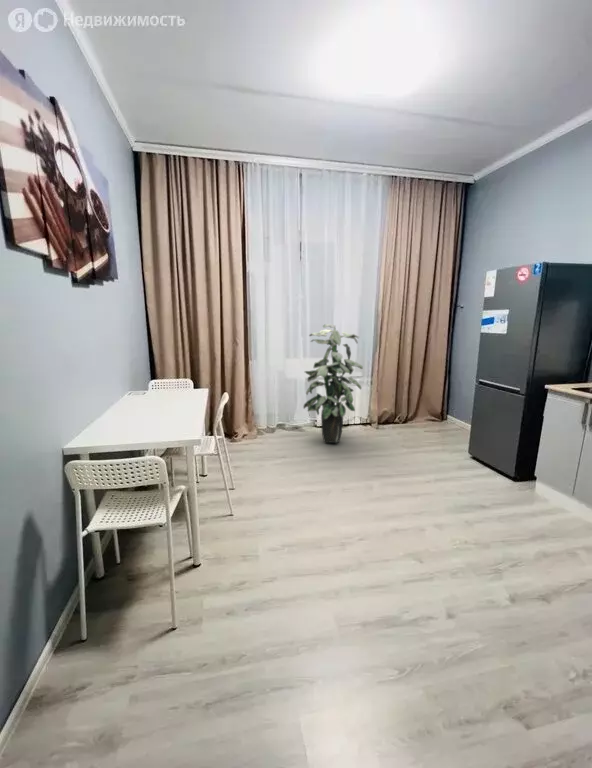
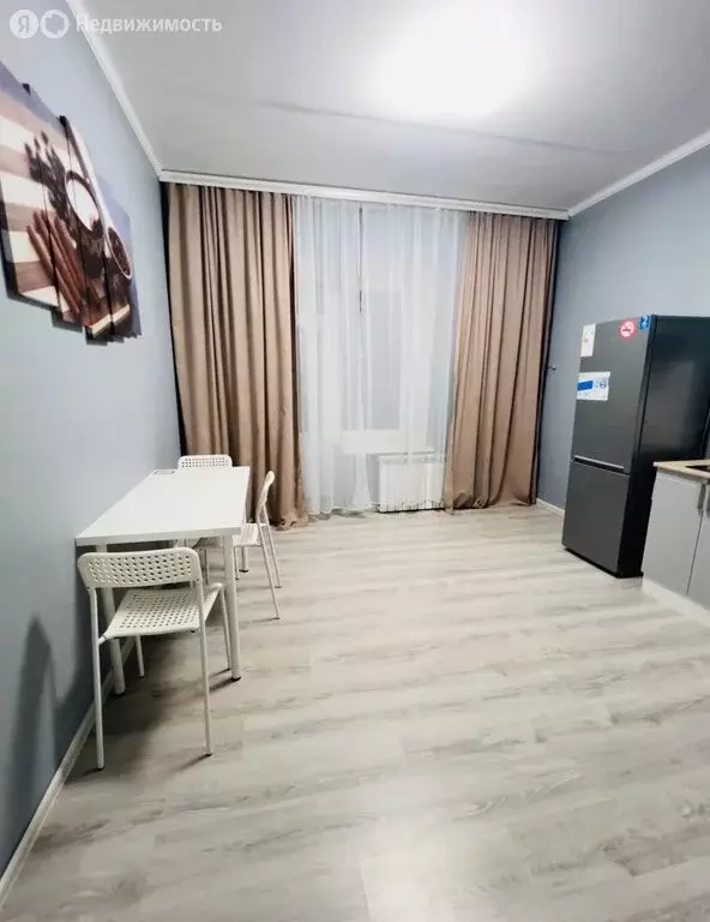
- indoor plant [302,323,364,444]
